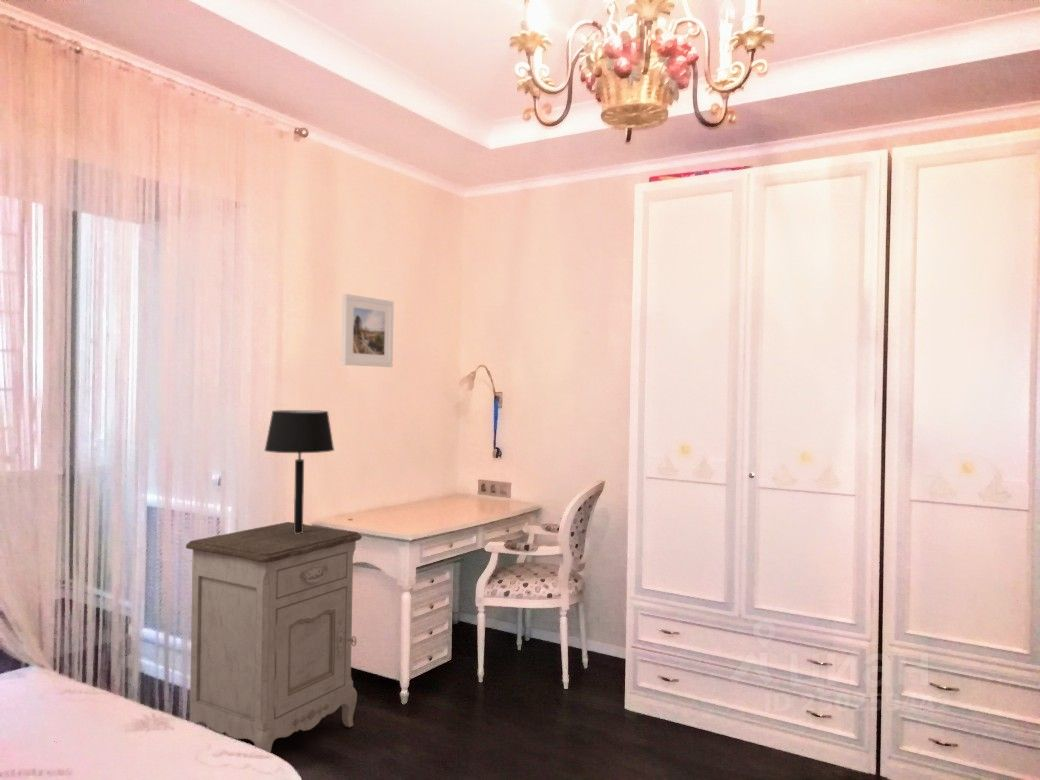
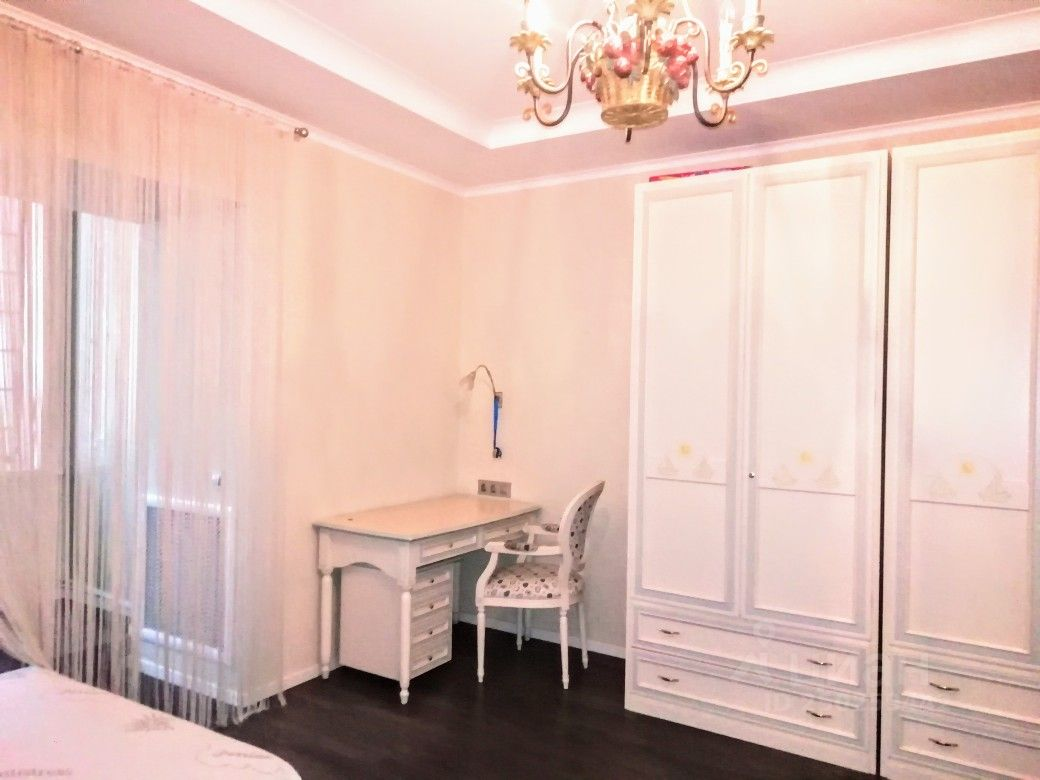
- table lamp [263,409,335,534]
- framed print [341,293,395,368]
- nightstand [185,521,363,754]
